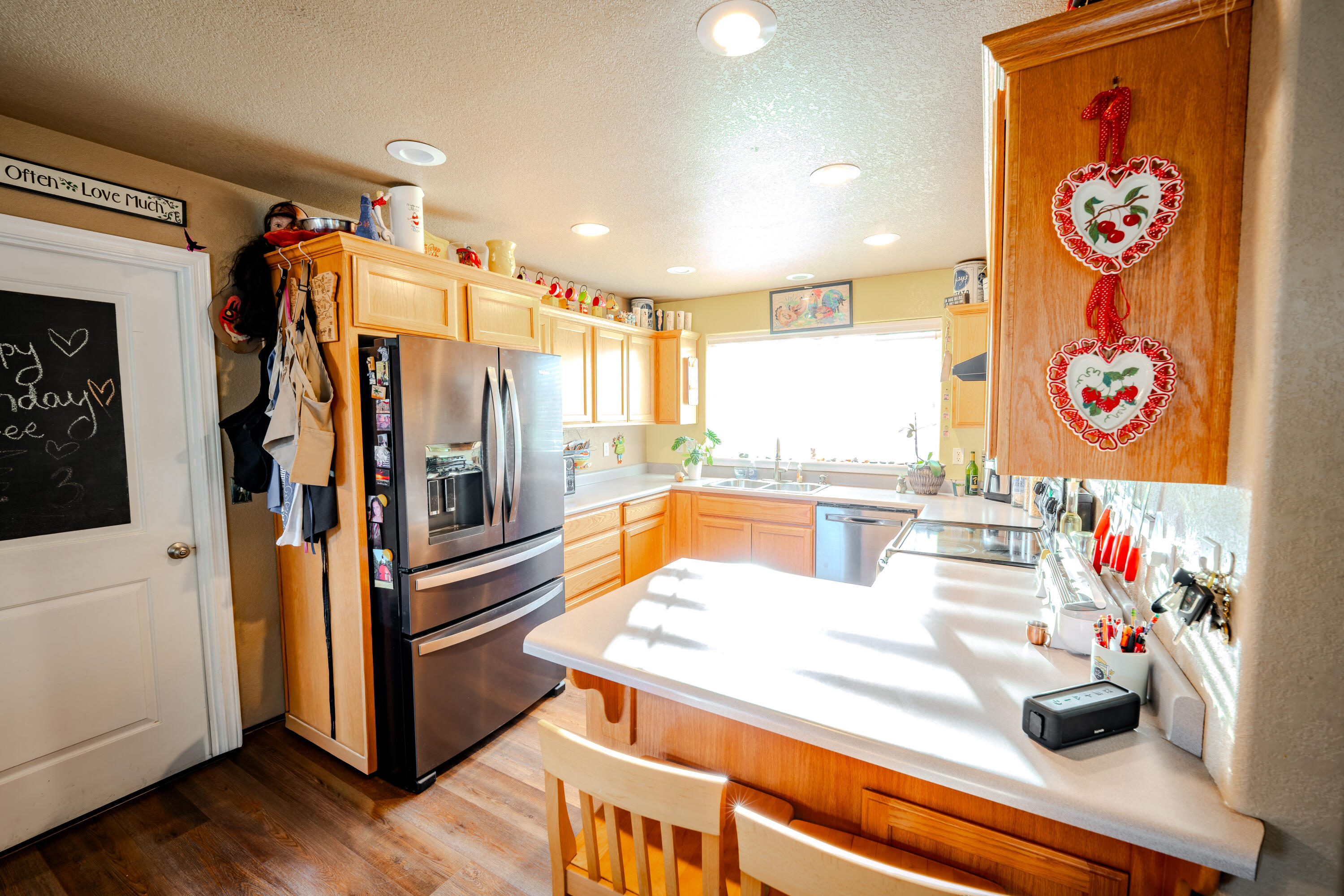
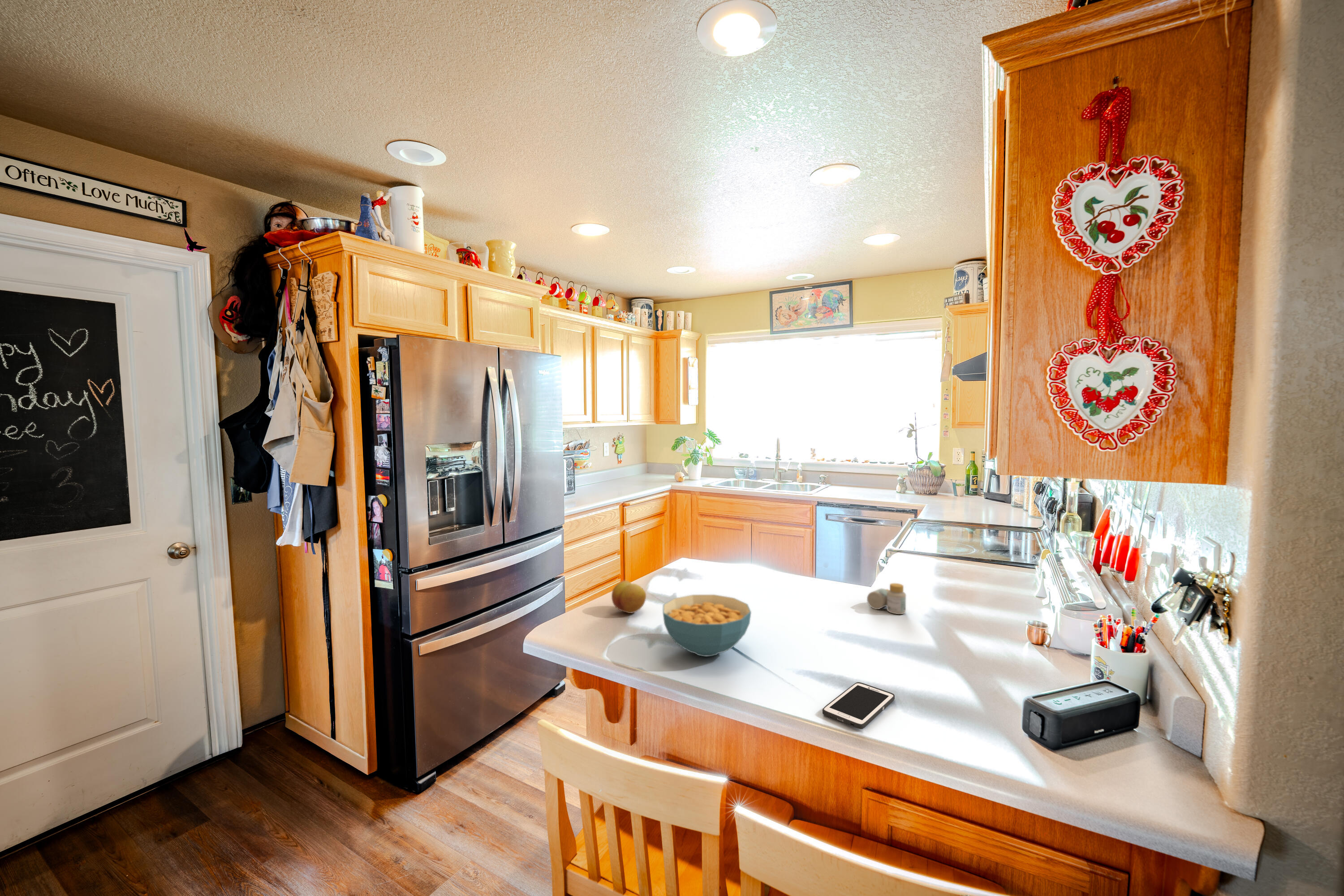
+ fruit [611,580,646,614]
+ cell phone [822,682,895,729]
+ pill bottle [866,583,906,615]
+ cereal bowl [662,594,752,657]
